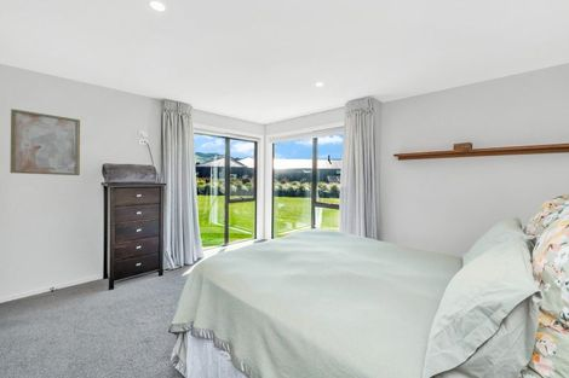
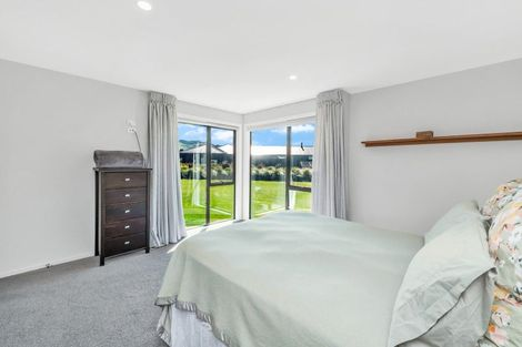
- wall art [10,107,81,176]
